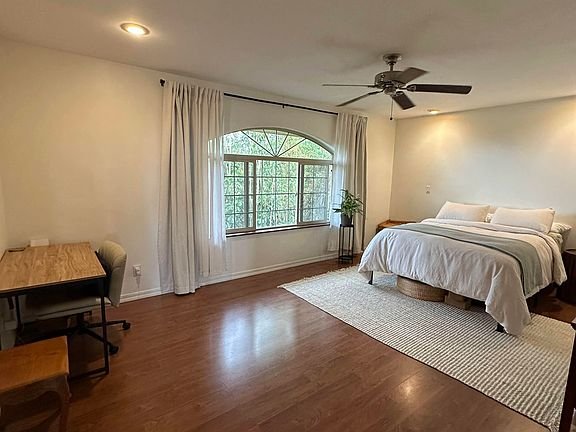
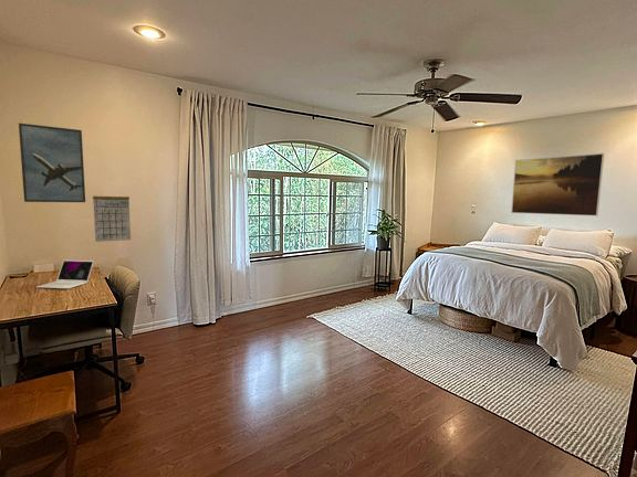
+ calendar [92,187,132,243]
+ laptop [35,258,95,289]
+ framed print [511,152,605,216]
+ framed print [18,123,86,203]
